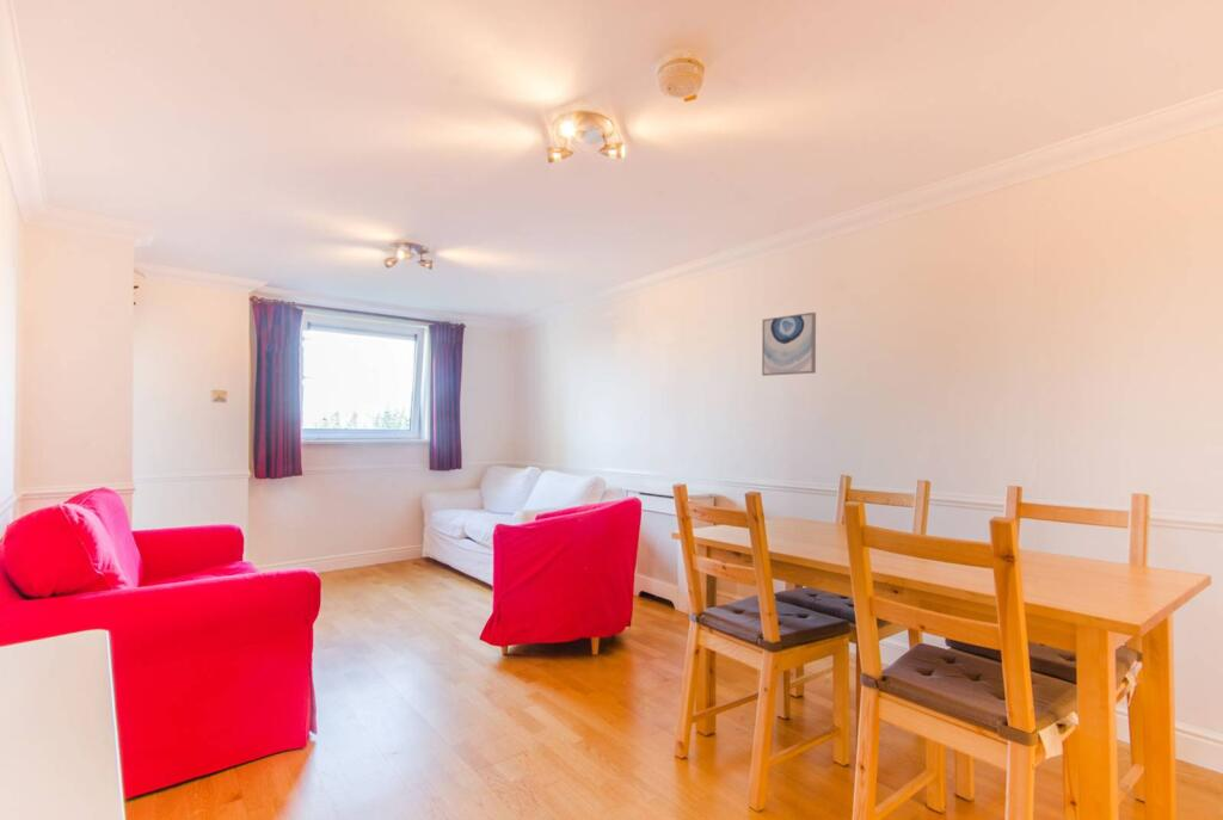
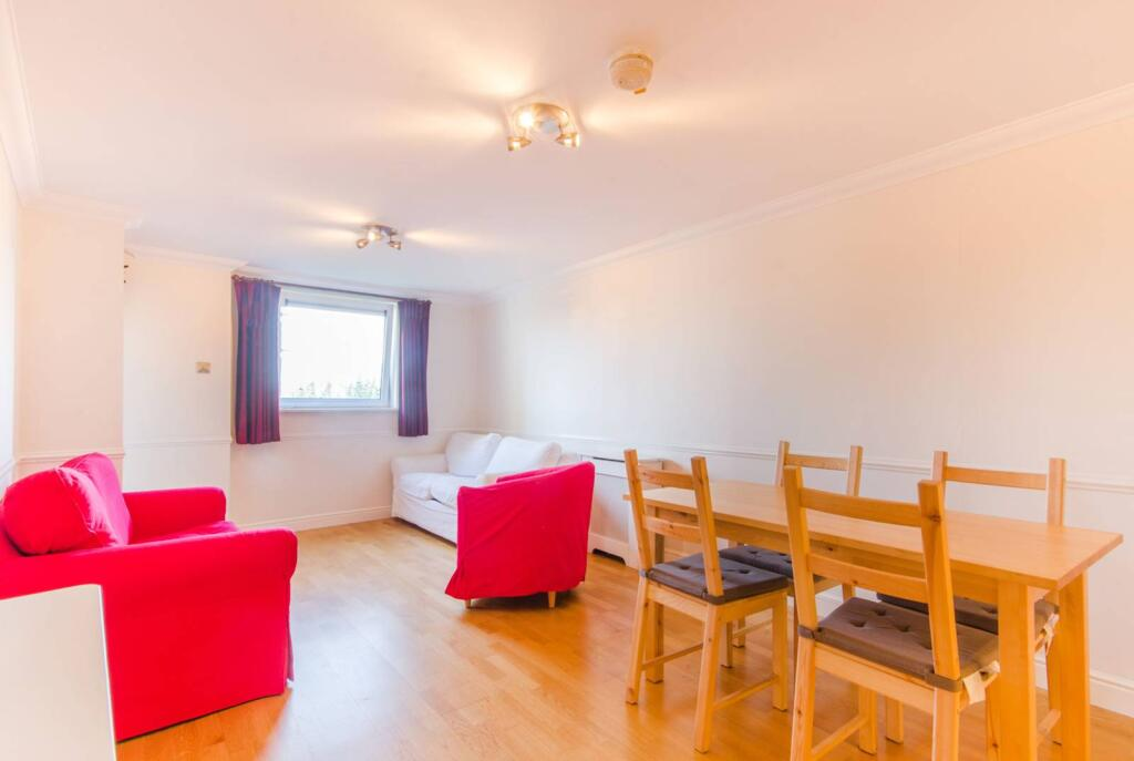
- wall art [761,312,817,377]
